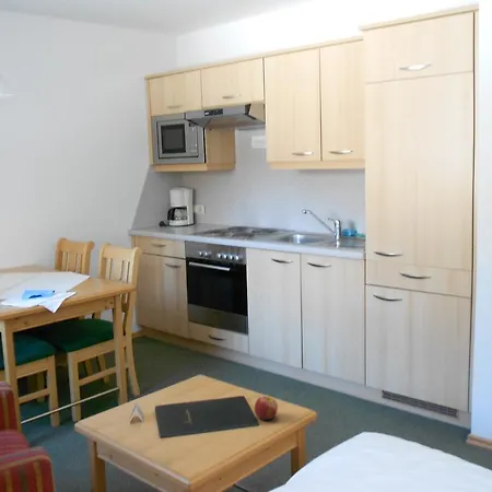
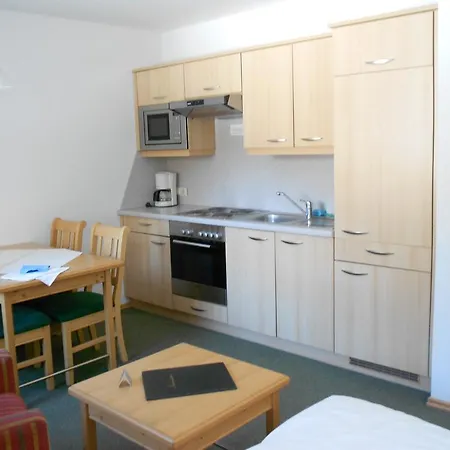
- apple [254,395,279,422]
